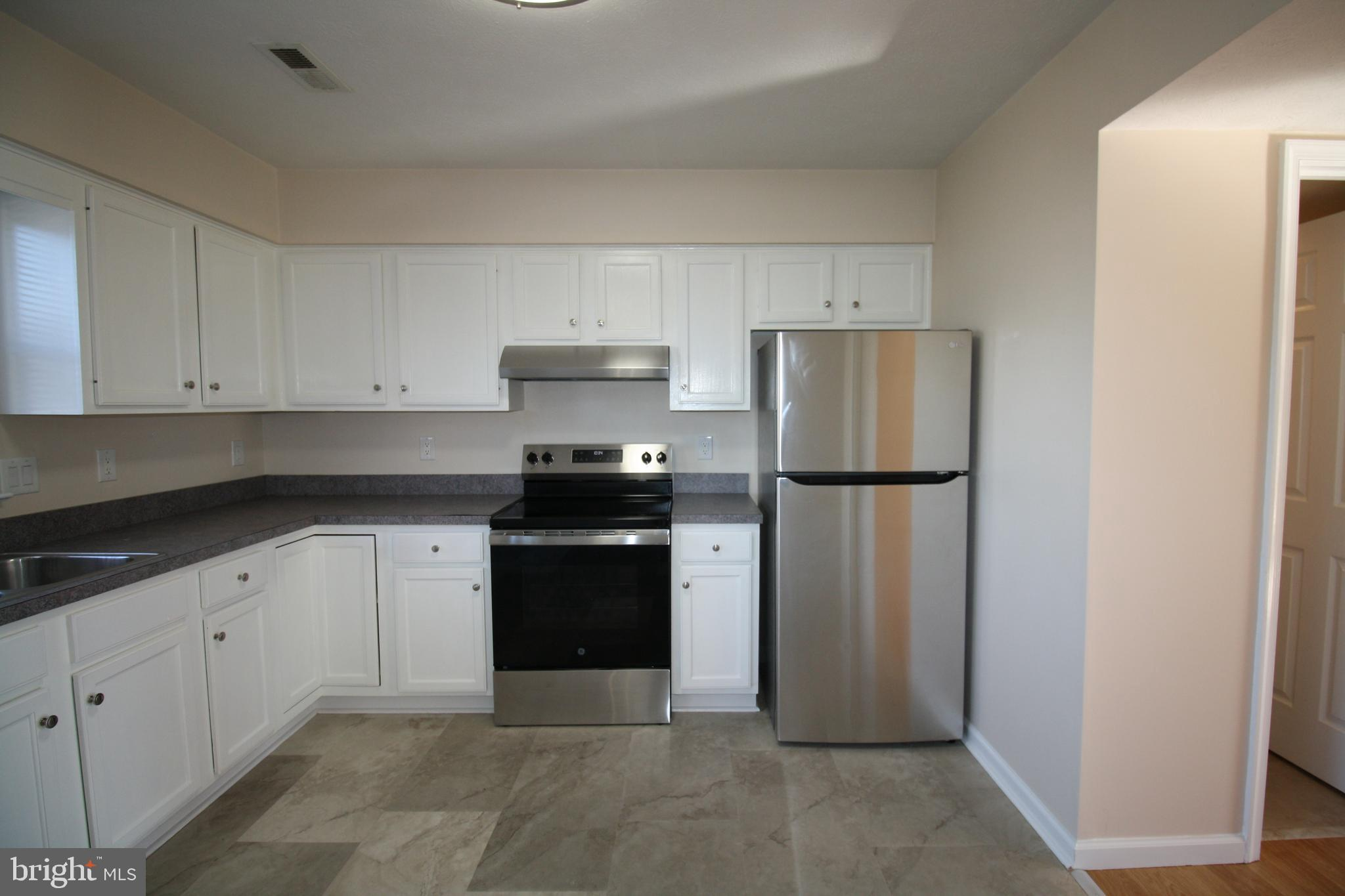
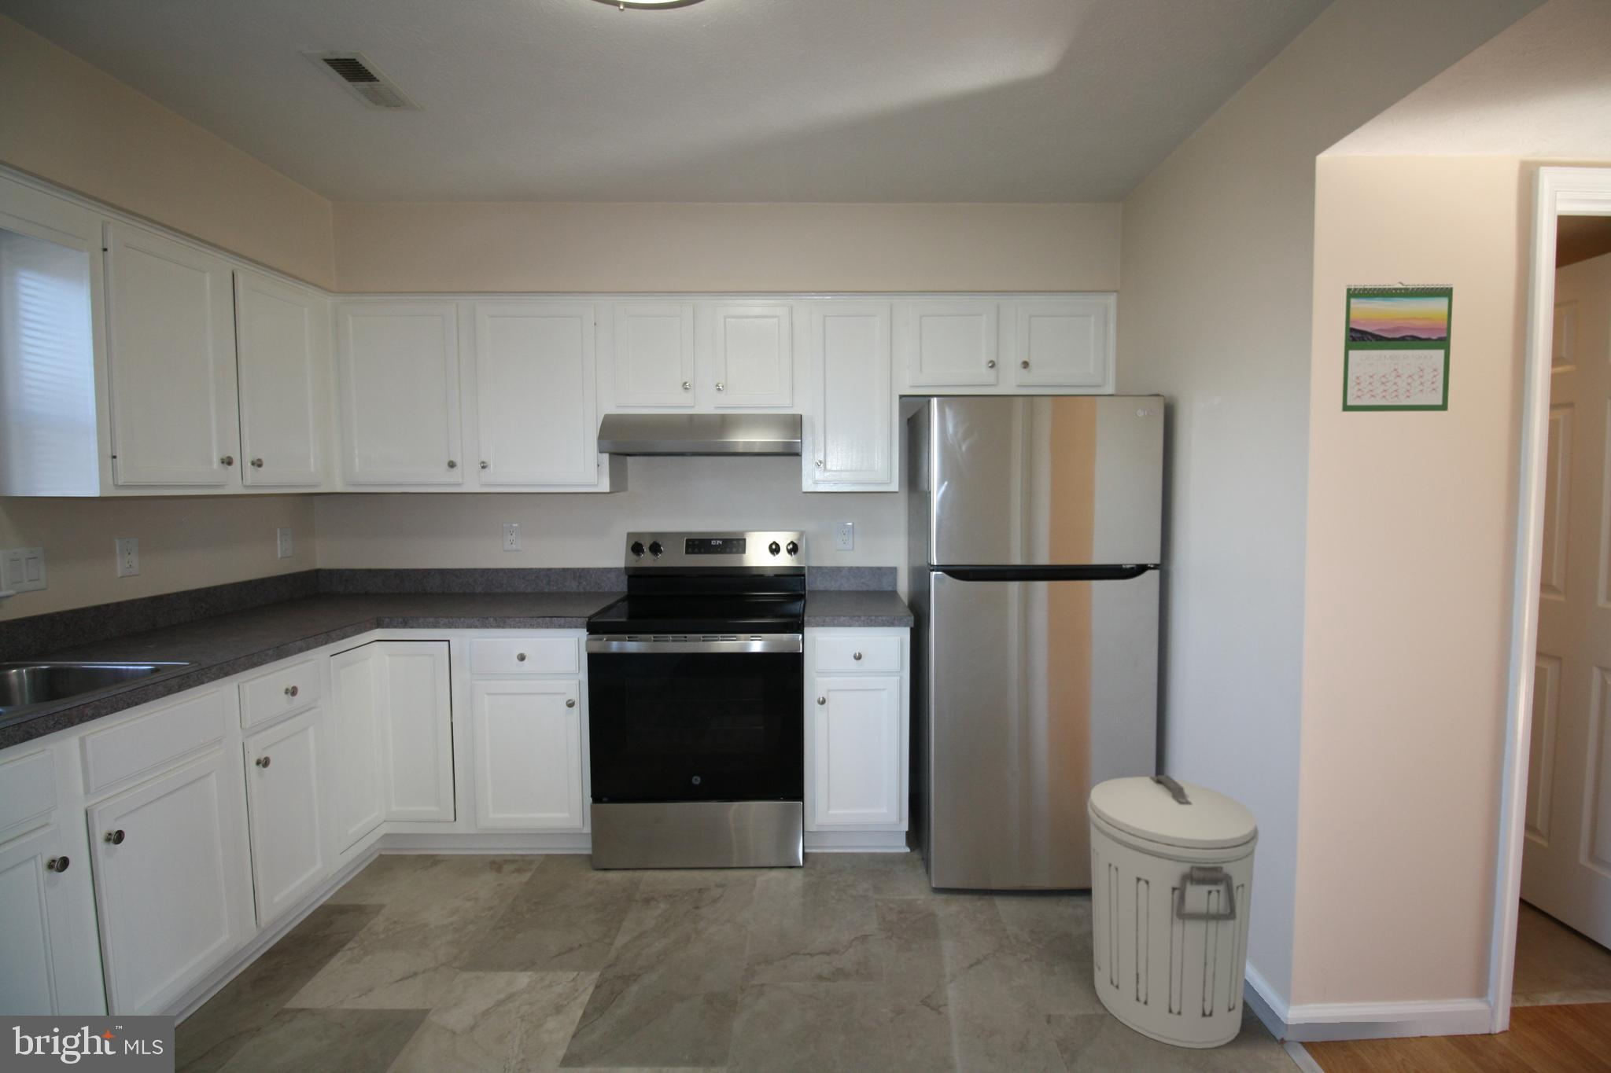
+ calendar [1339,280,1454,413]
+ trash can [1088,775,1259,1049]
